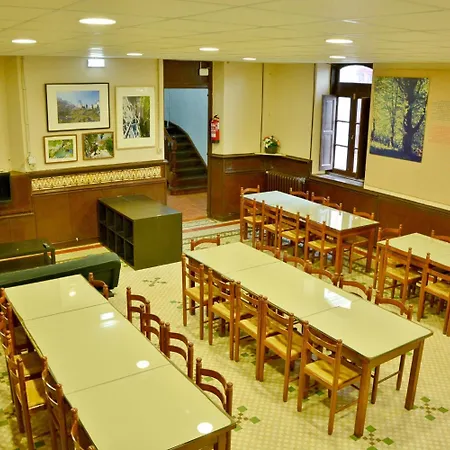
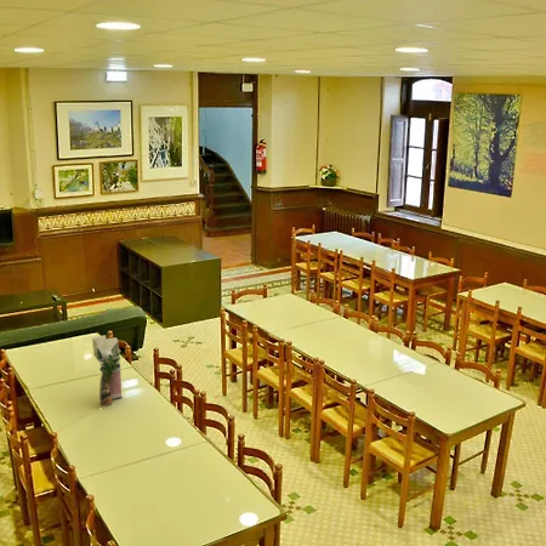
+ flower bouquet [91,334,124,406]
